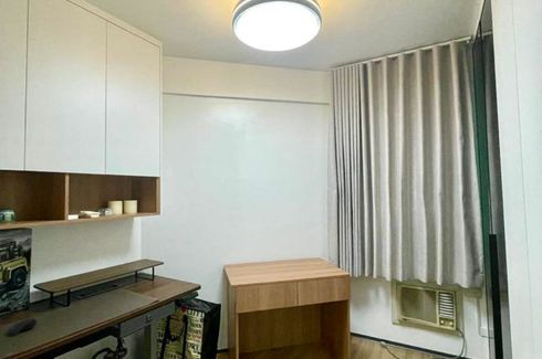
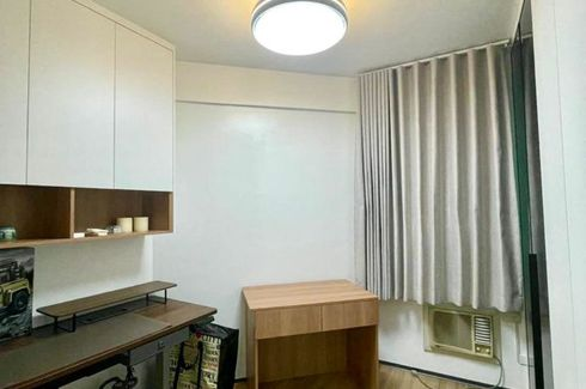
- computer mouse [7,317,38,337]
